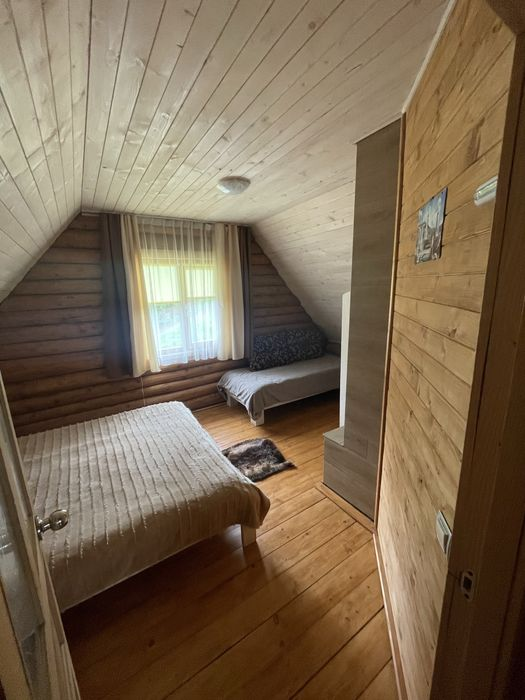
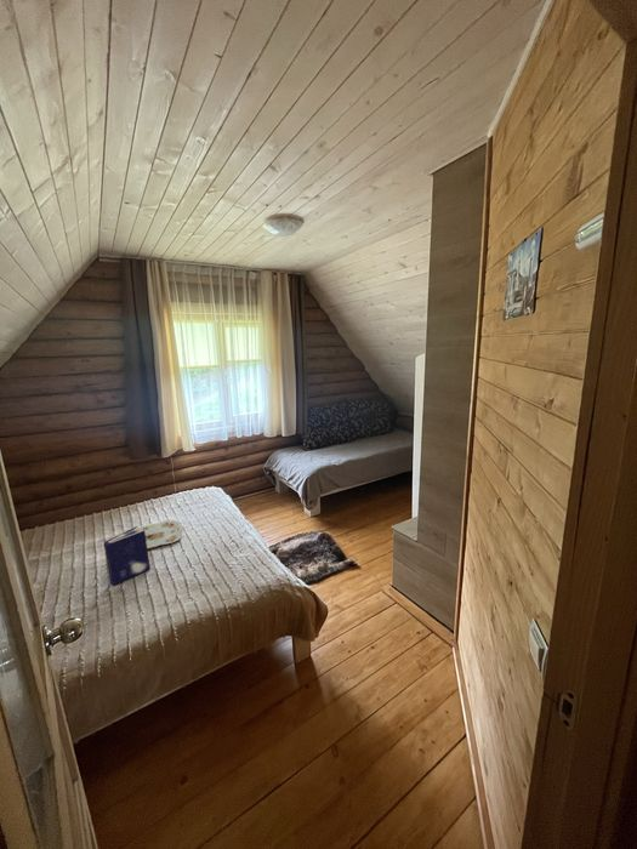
+ serving tray [112,519,183,549]
+ book [103,525,152,586]
